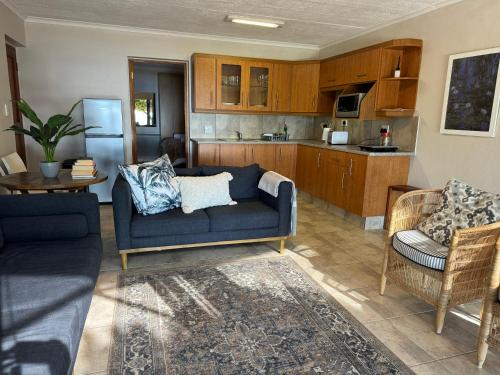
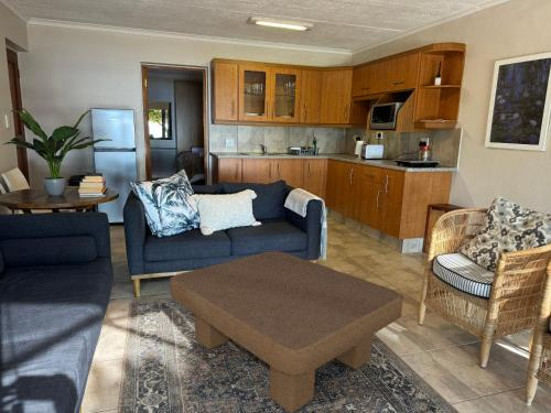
+ coffee table [169,250,404,413]
